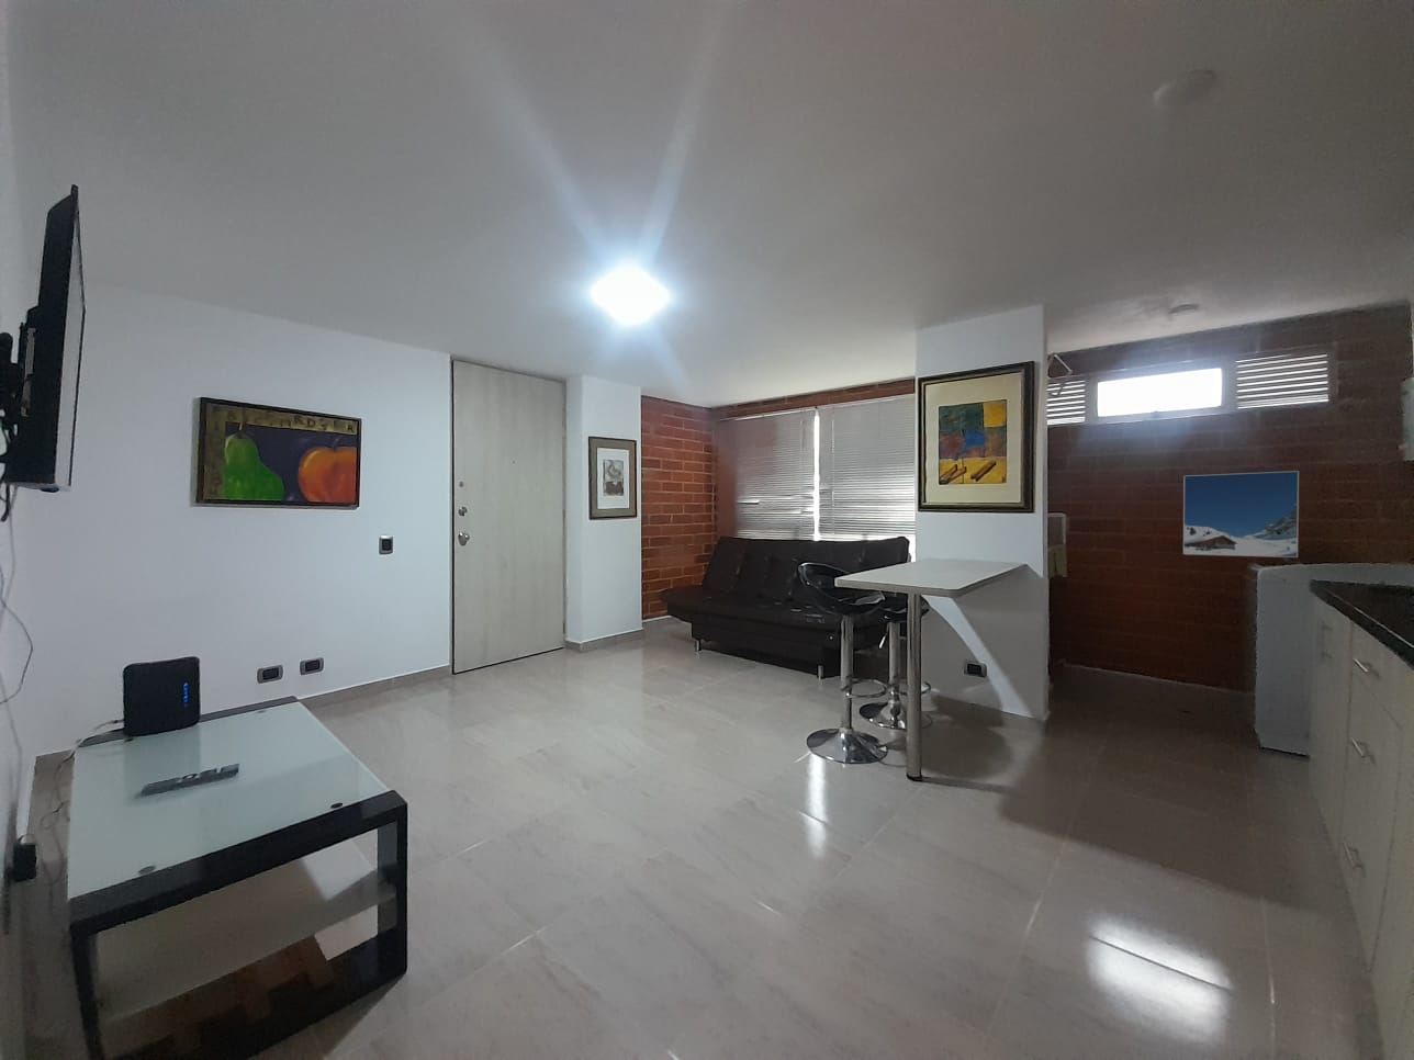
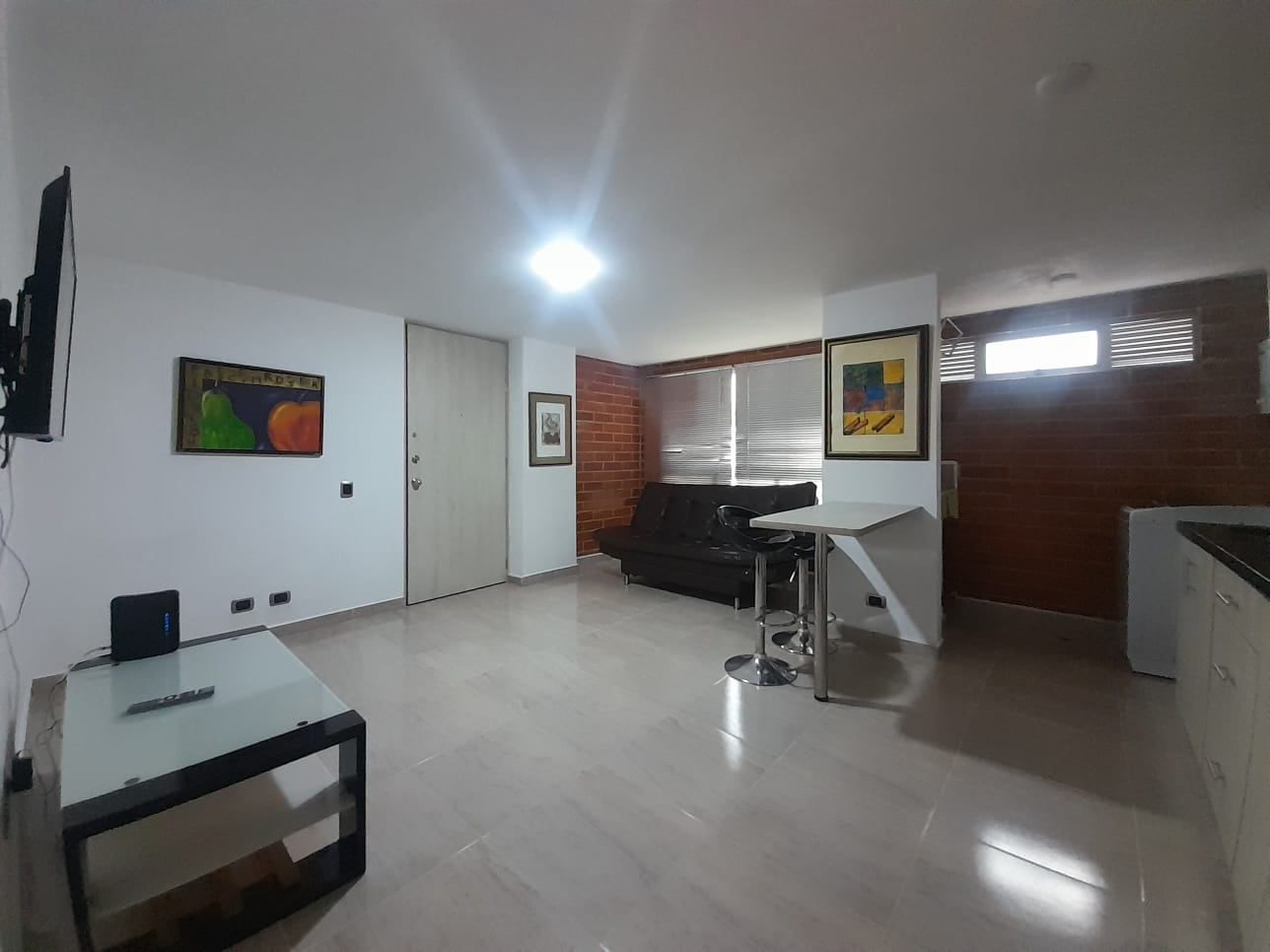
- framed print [1182,470,1299,559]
